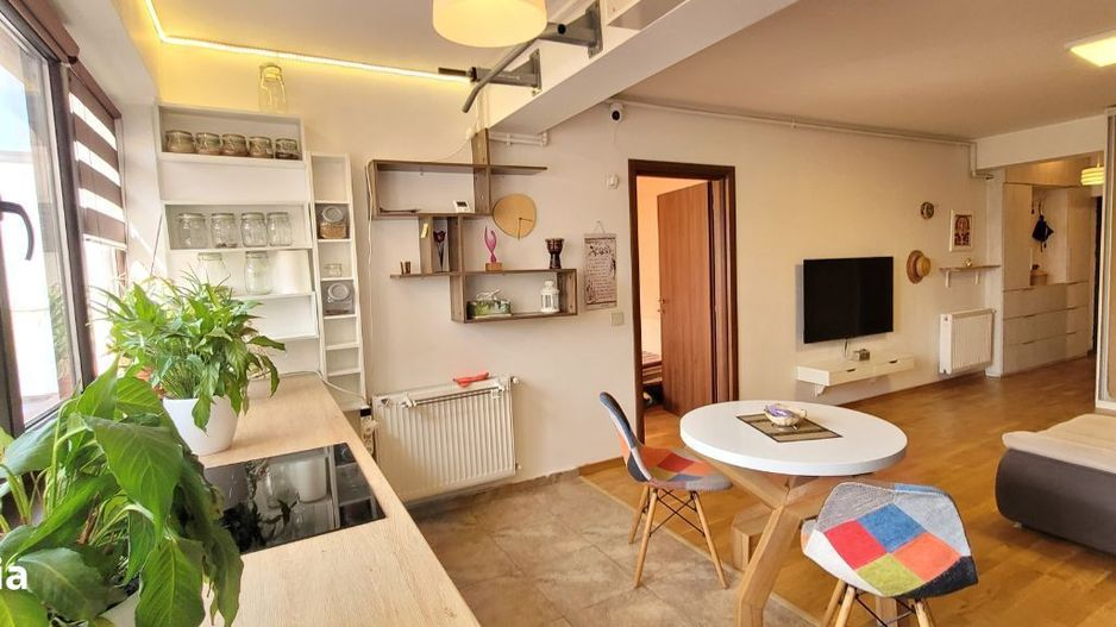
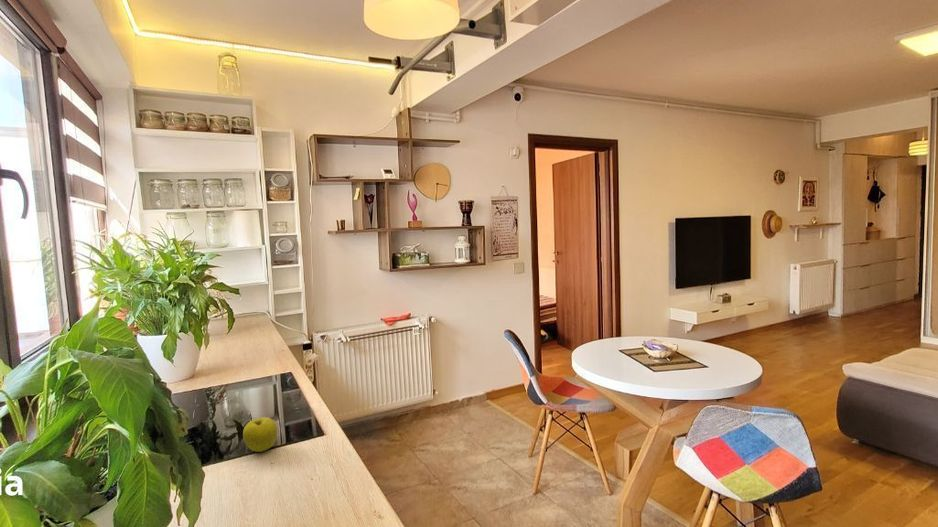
+ fruit [242,416,278,453]
